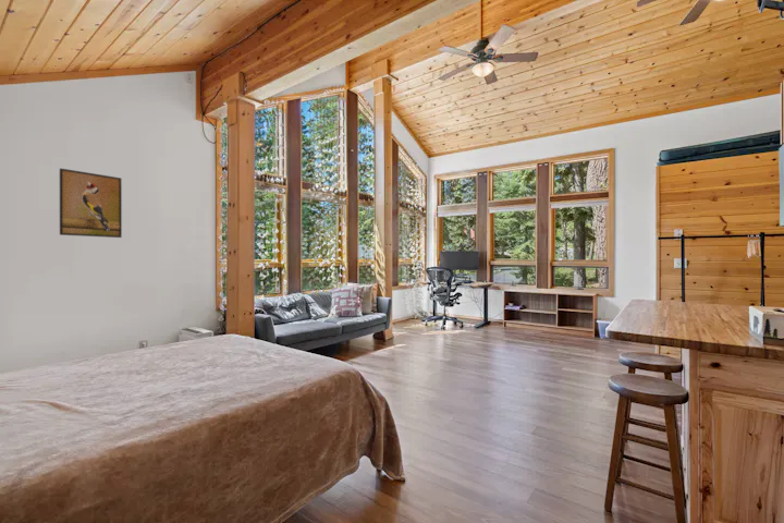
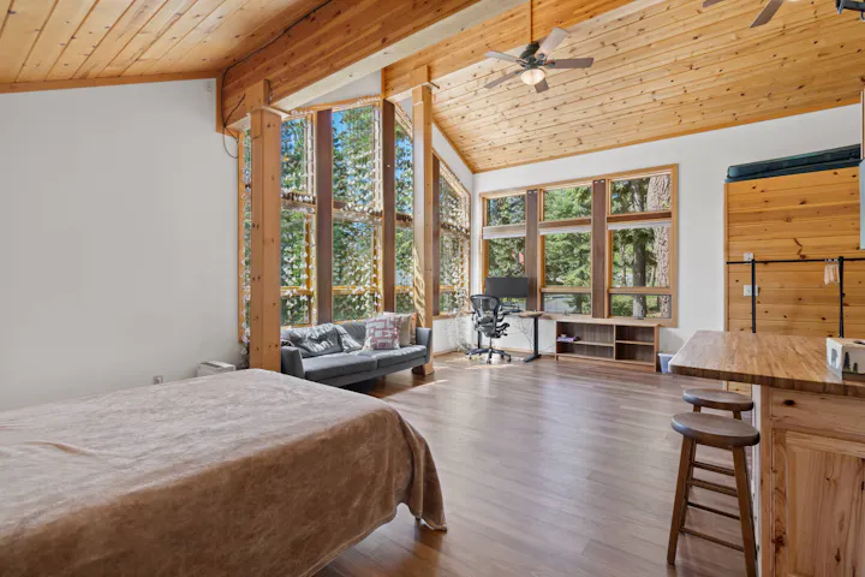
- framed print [59,168,123,239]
